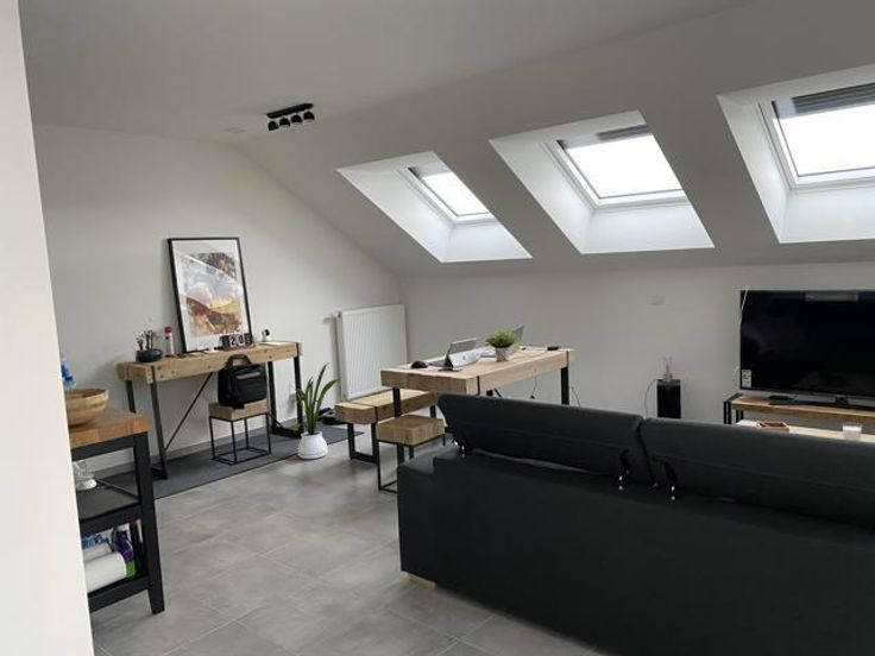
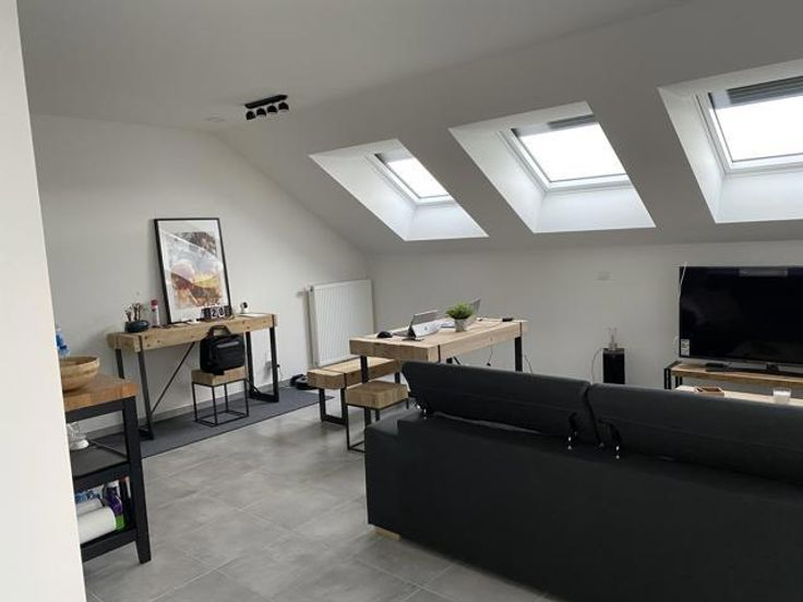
- house plant [290,361,341,460]
